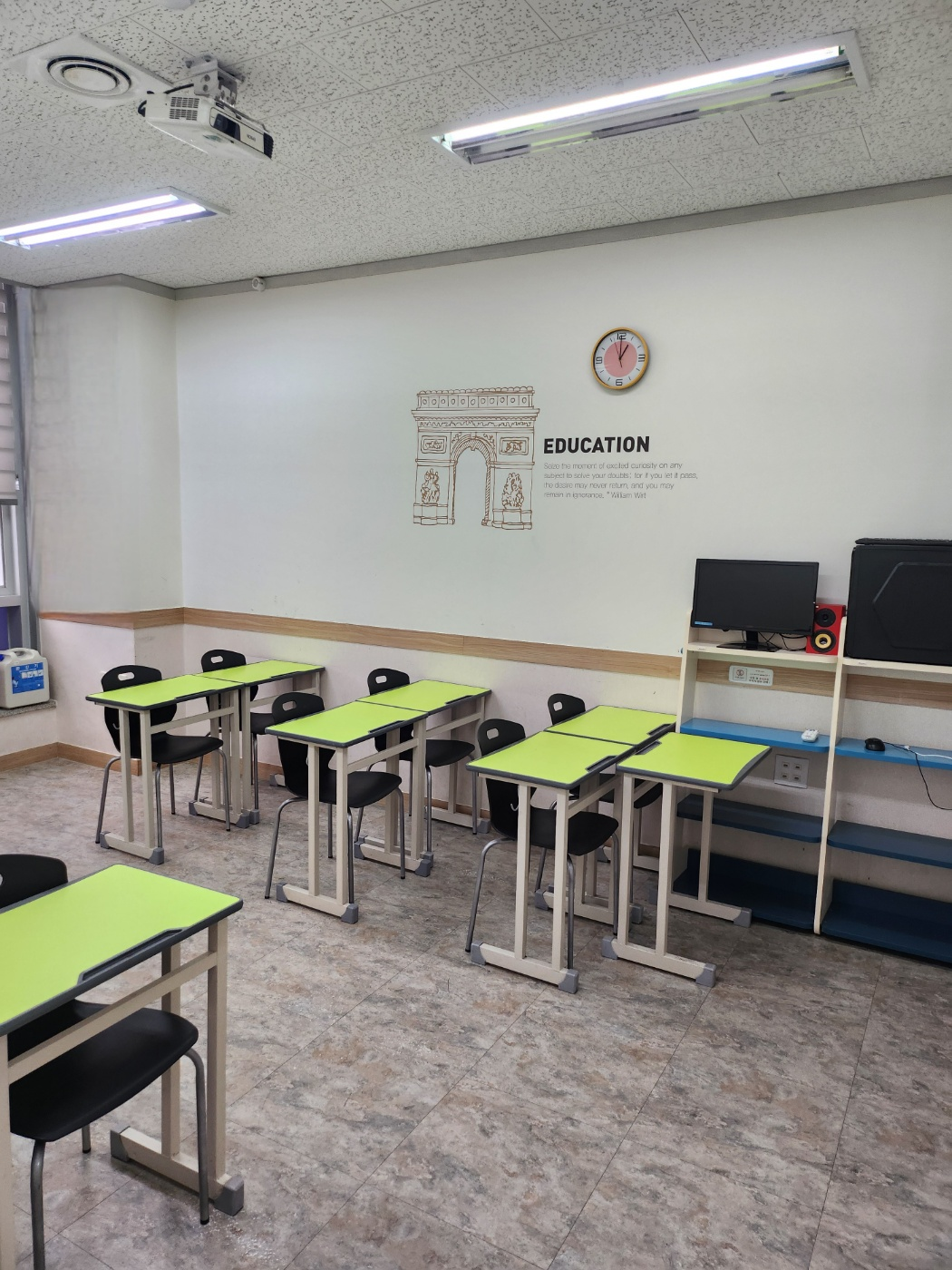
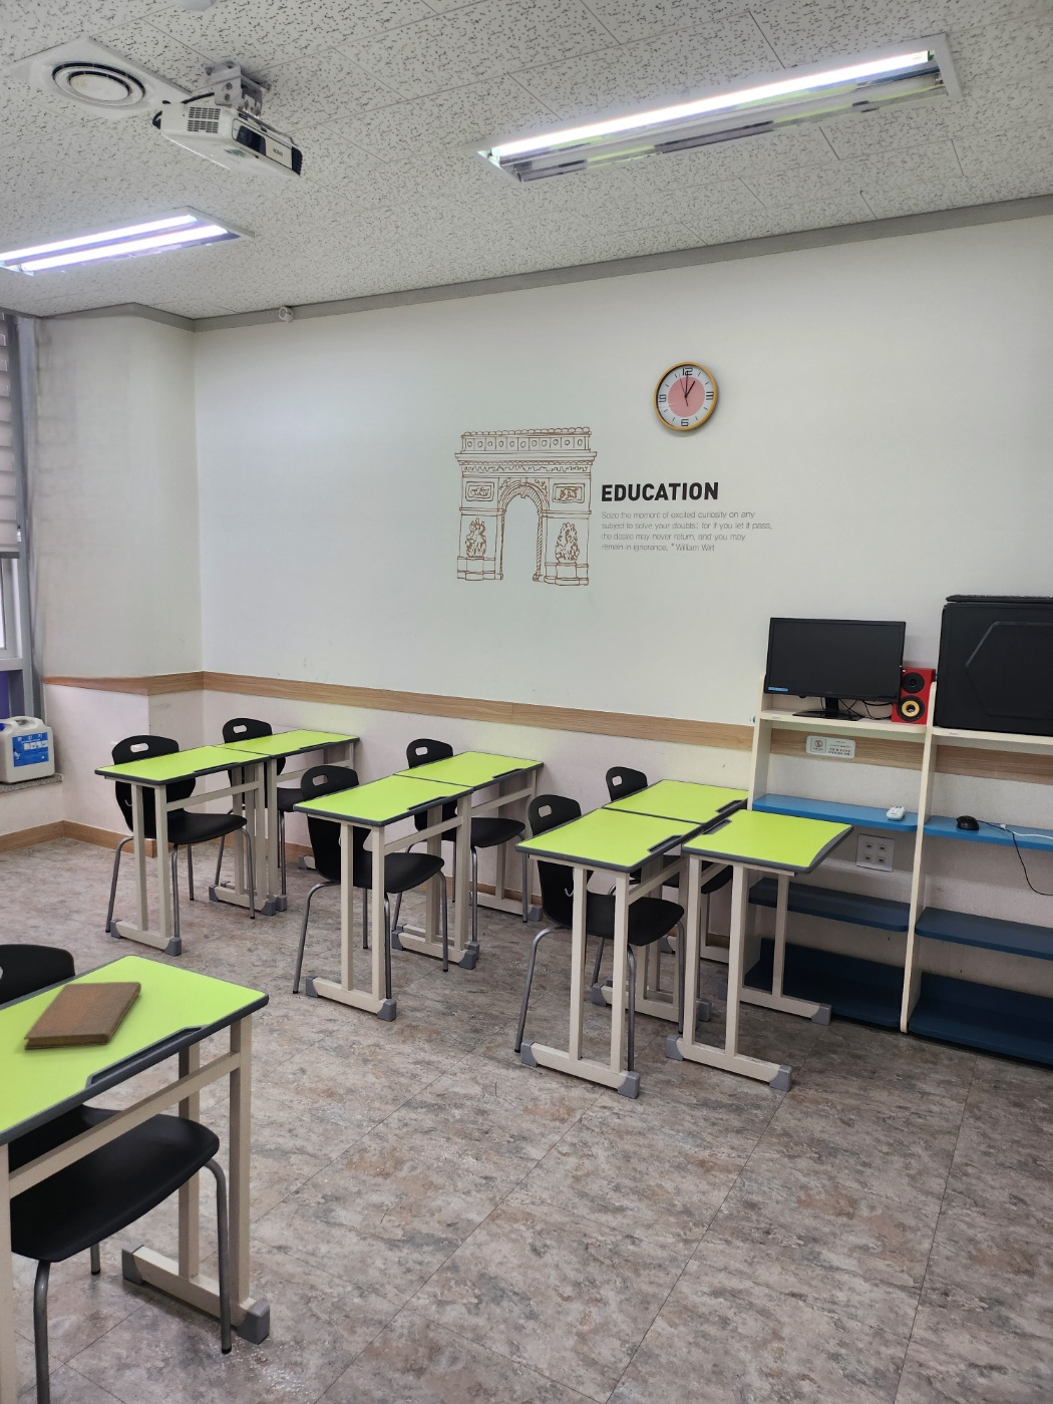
+ notebook [23,981,143,1050]
